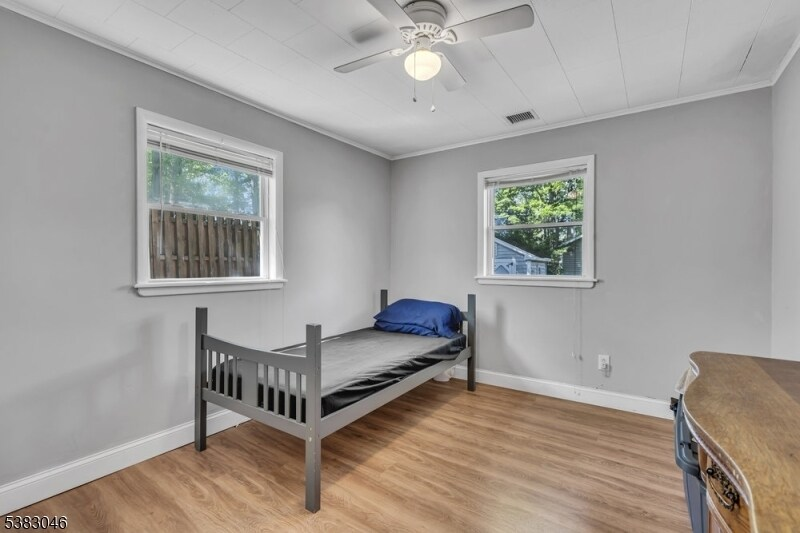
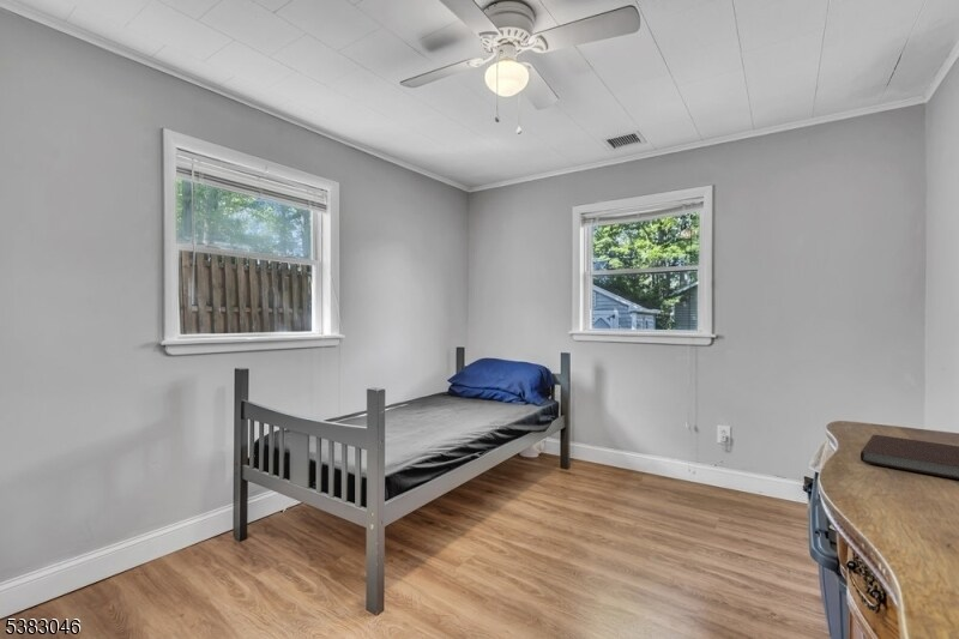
+ notebook [860,434,959,481]
